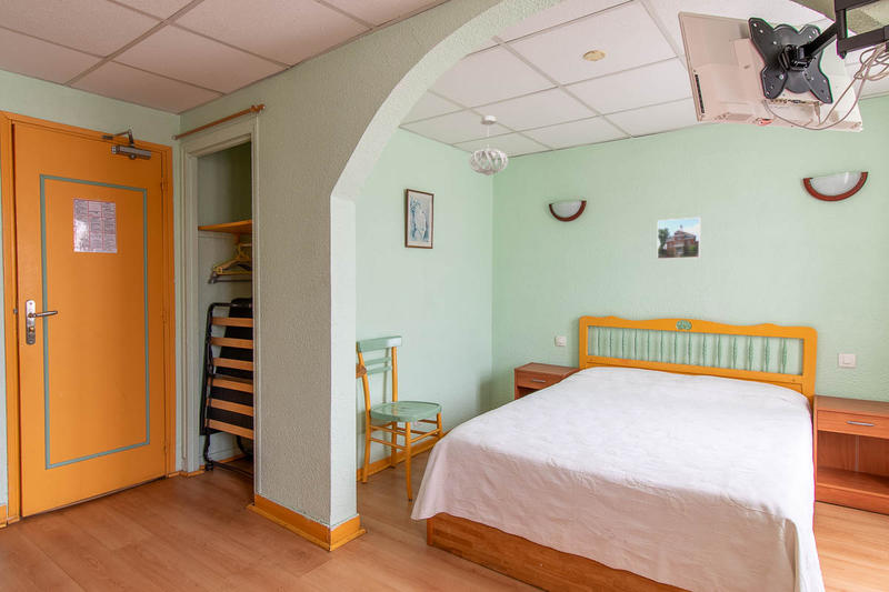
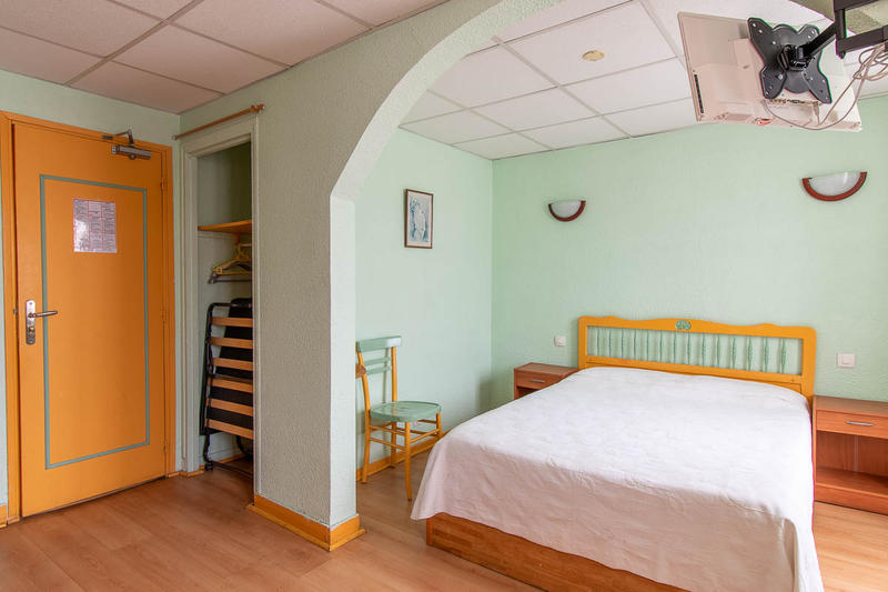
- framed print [657,217,701,260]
- pendant light [468,114,509,177]
